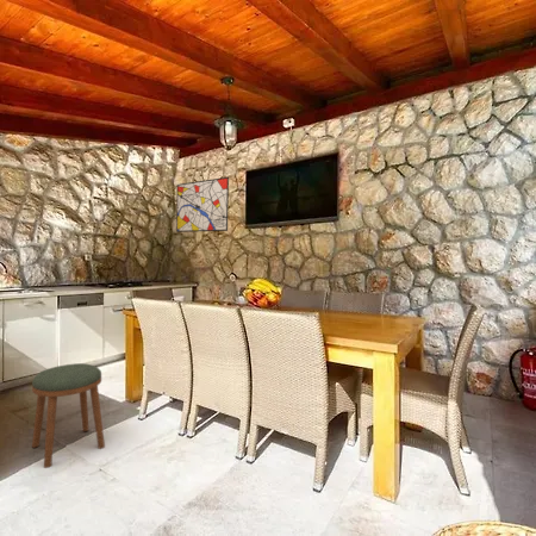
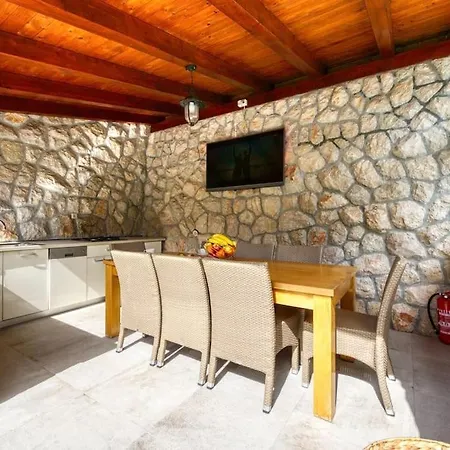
- stool [31,362,106,469]
- wall art [175,176,230,233]
